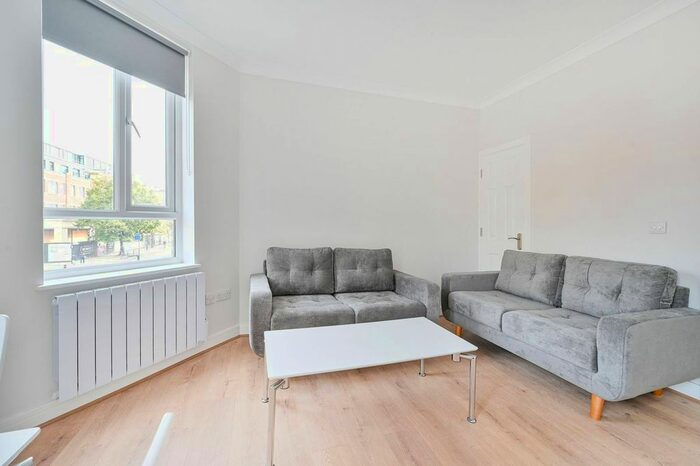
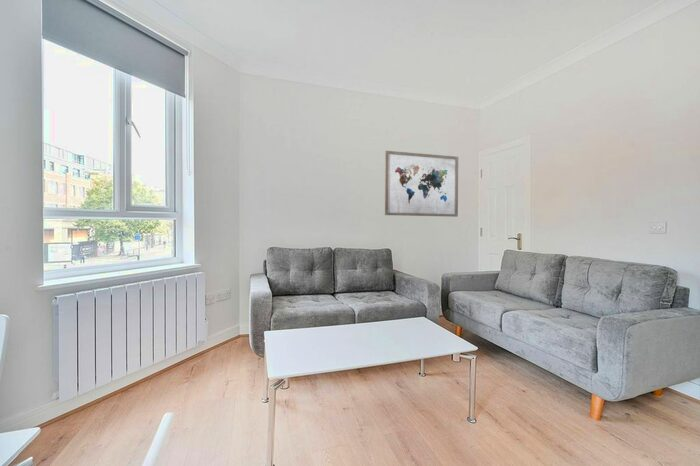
+ wall art [384,150,459,218]
